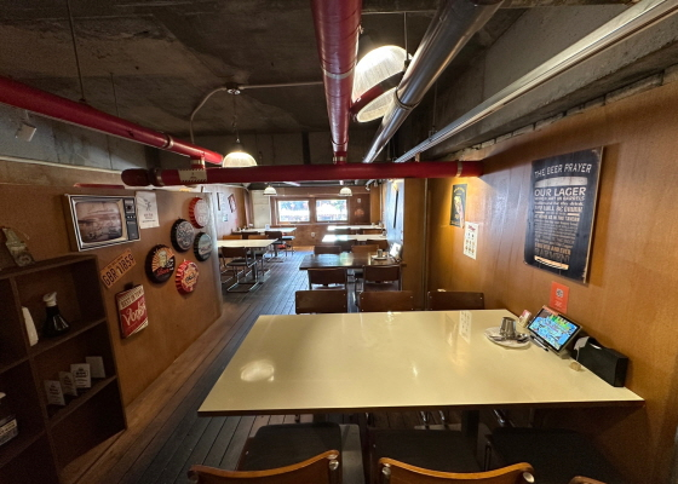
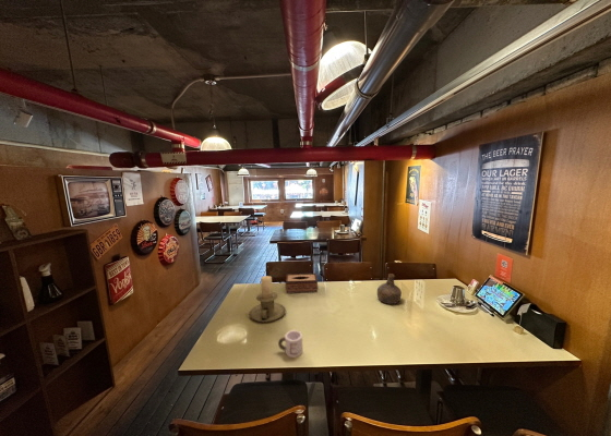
+ mug [277,329,303,359]
+ tissue box [285,272,319,294]
+ candle holder [249,275,287,323]
+ bottle [376,272,403,305]
